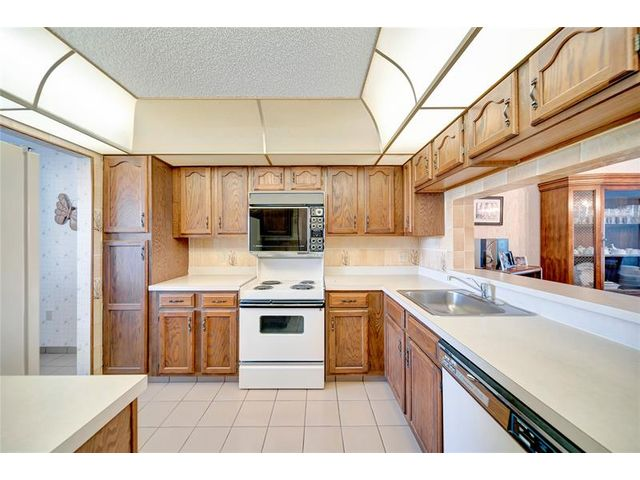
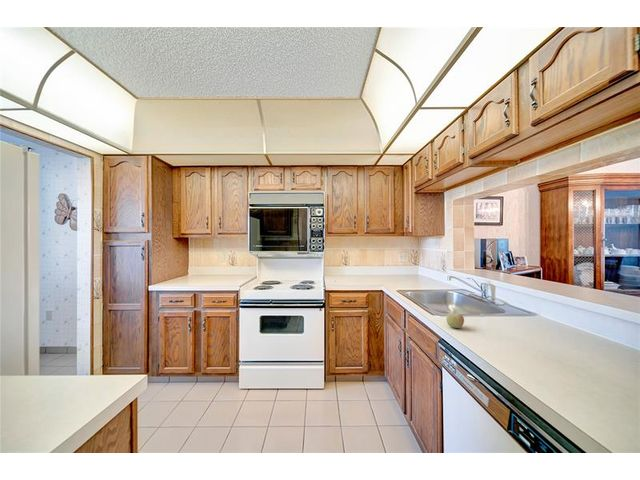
+ fruit [445,310,465,329]
